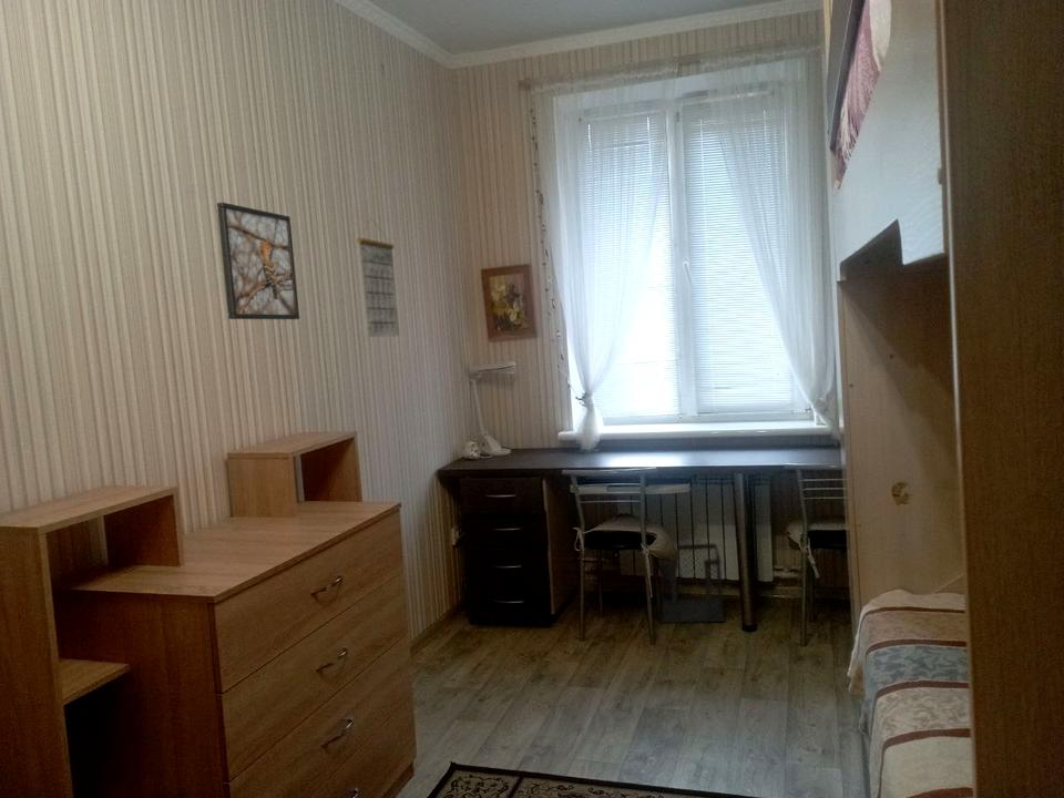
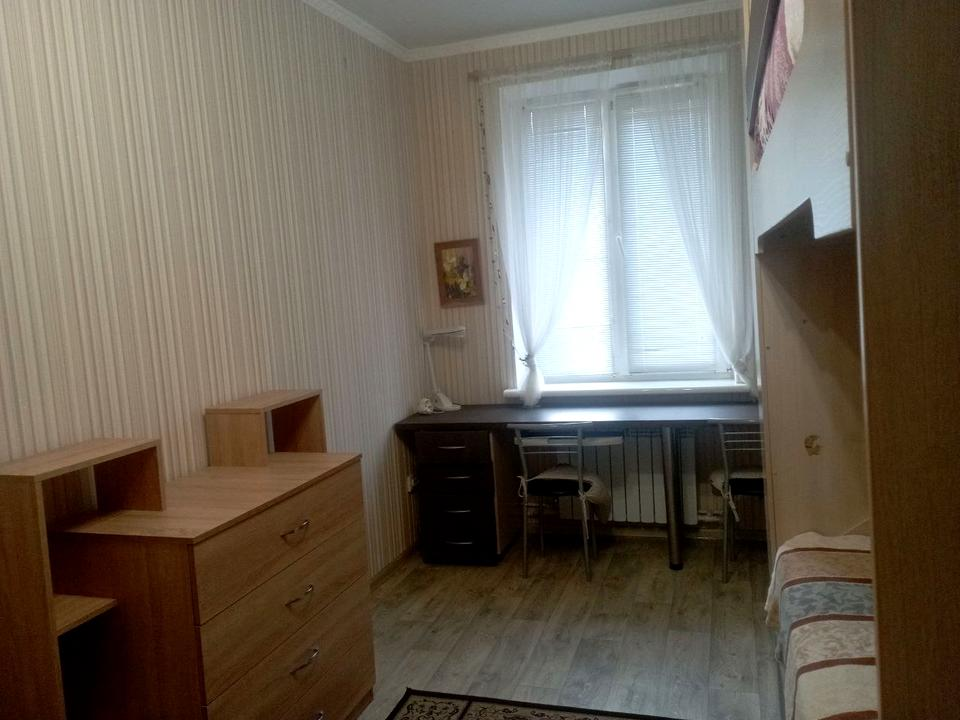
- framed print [216,202,300,320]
- wastebasket [657,543,726,624]
- calendar [356,217,400,338]
